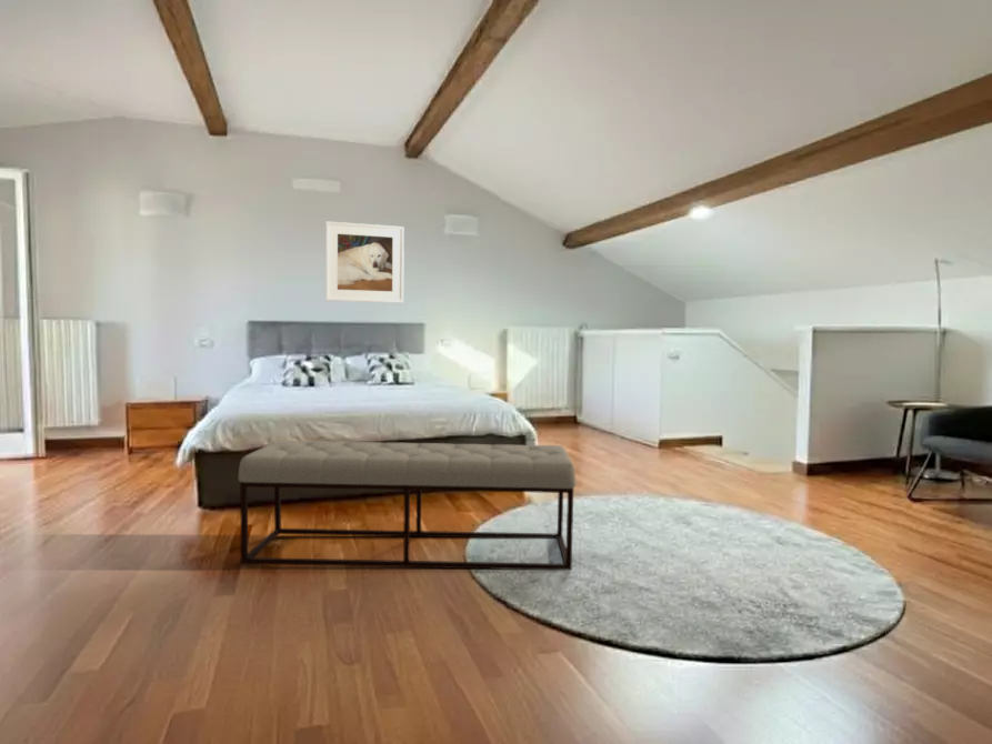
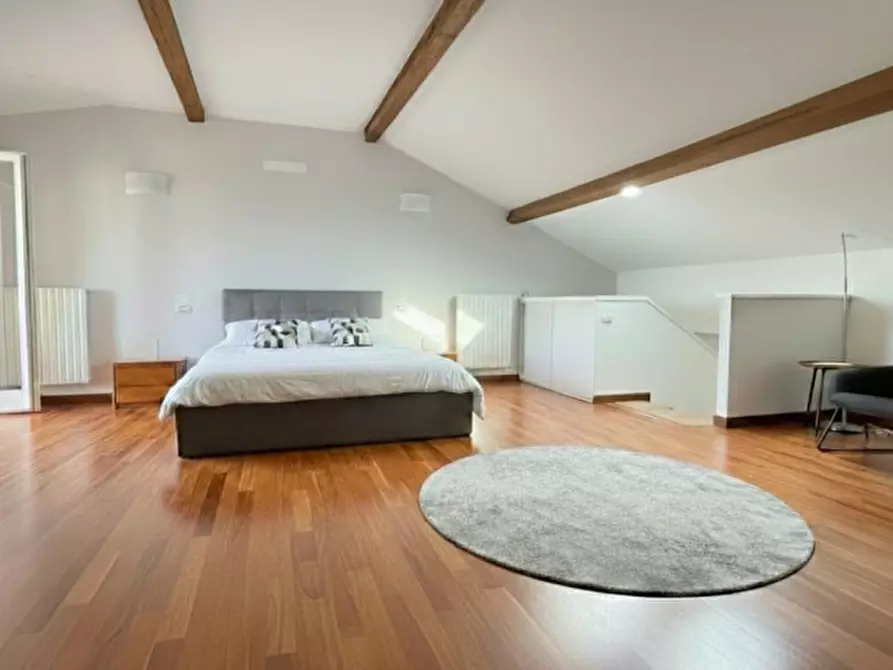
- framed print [324,220,405,304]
- bench [238,440,578,571]
